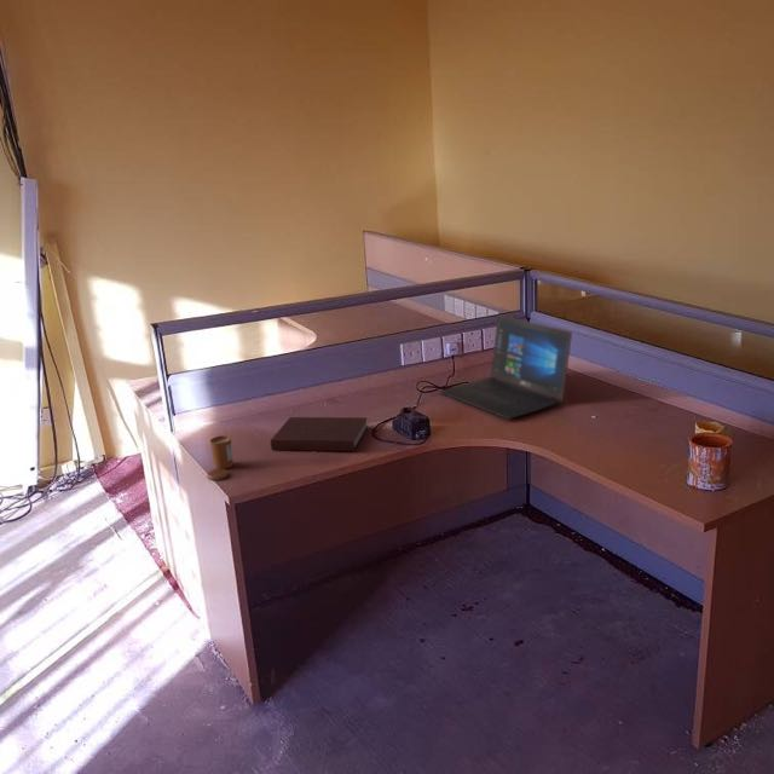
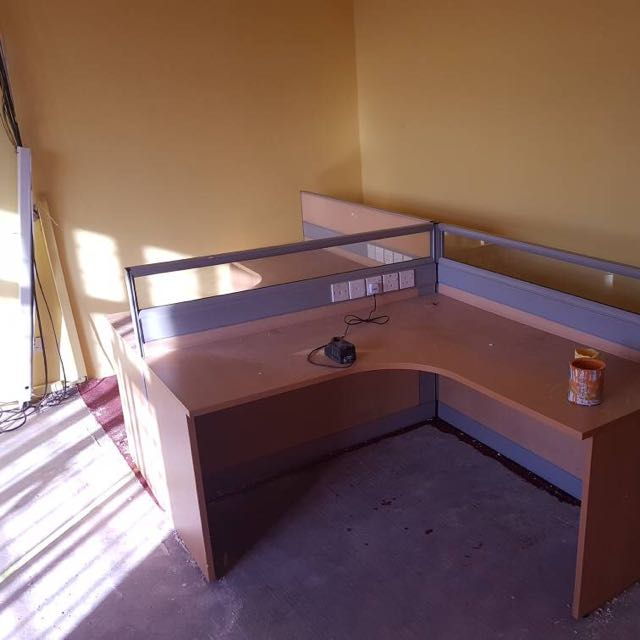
- candle [206,434,235,481]
- notebook [270,416,369,452]
- laptop [439,313,573,420]
